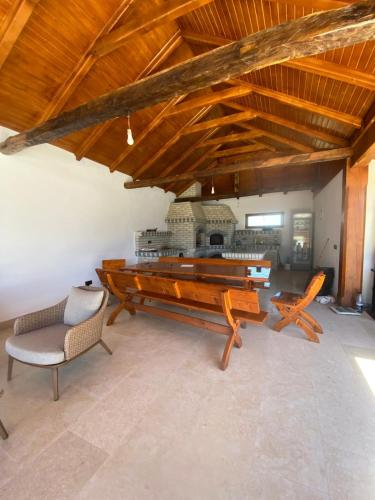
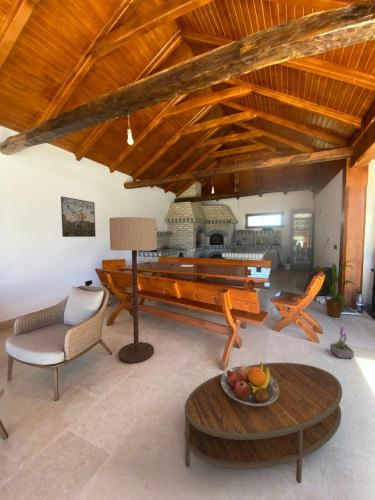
+ house plant [308,259,362,318]
+ coffee table [184,362,343,484]
+ potted plant [329,323,355,359]
+ fruit bowl [221,361,279,406]
+ floor lamp [108,216,158,365]
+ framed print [60,196,97,238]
